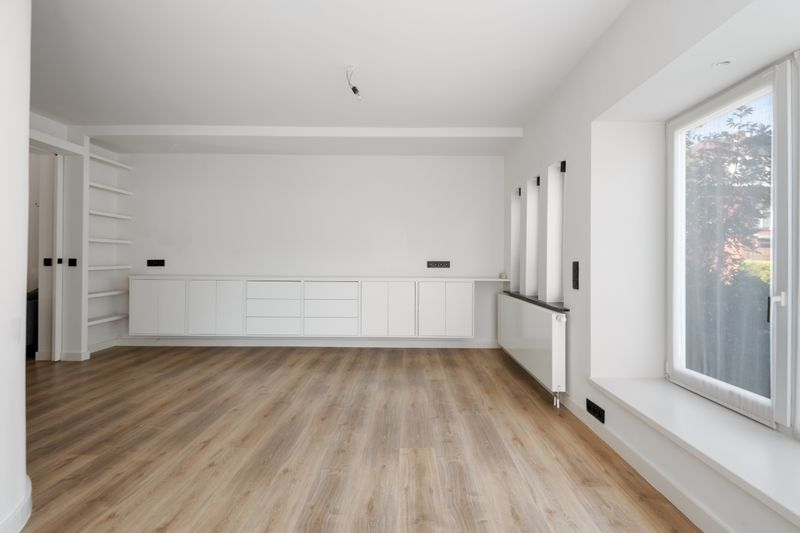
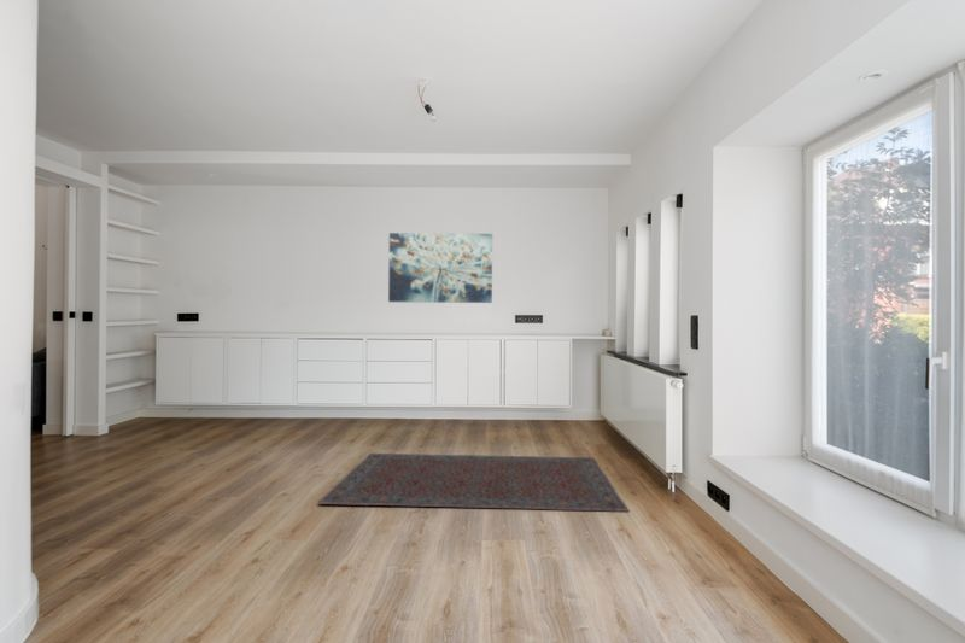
+ wall art [387,232,493,304]
+ rug [317,452,630,513]
